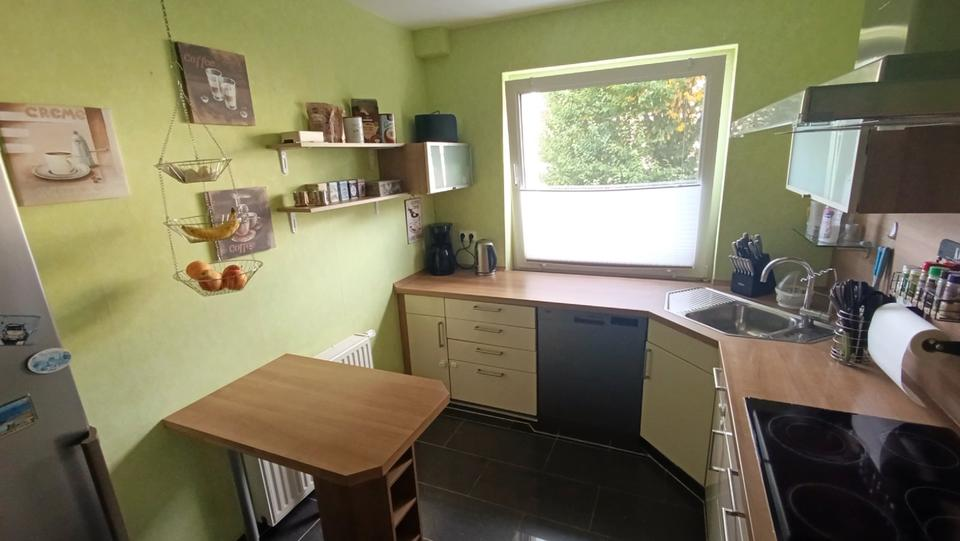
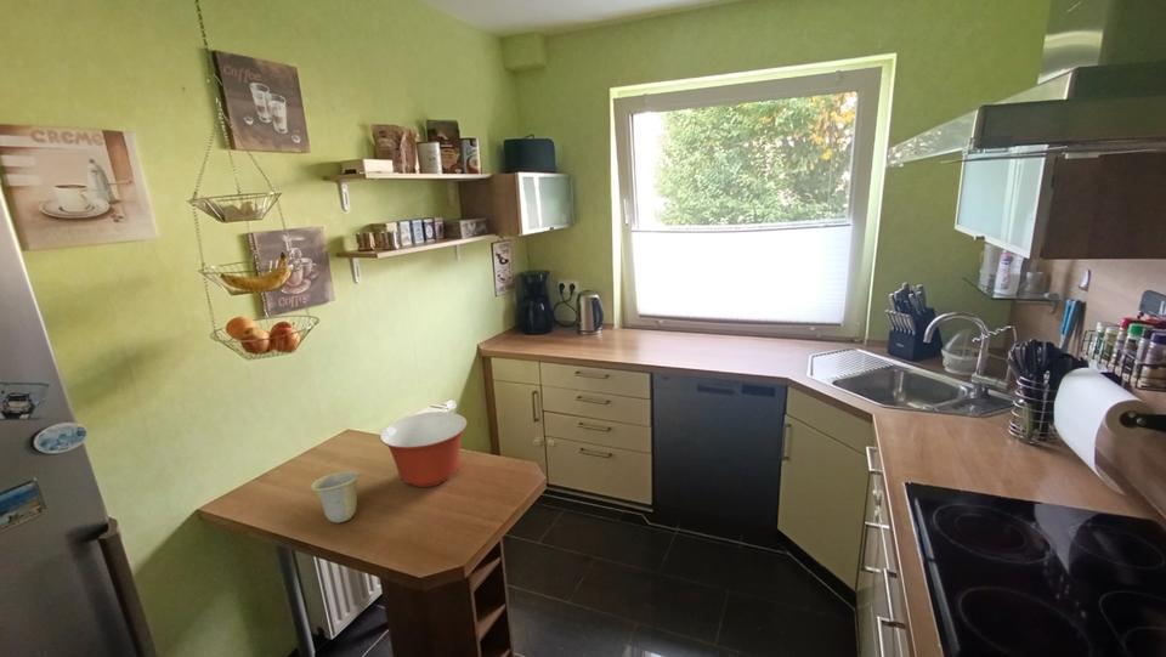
+ cup [310,470,361,523]
+ mixing bowl [379,410,469,488]
